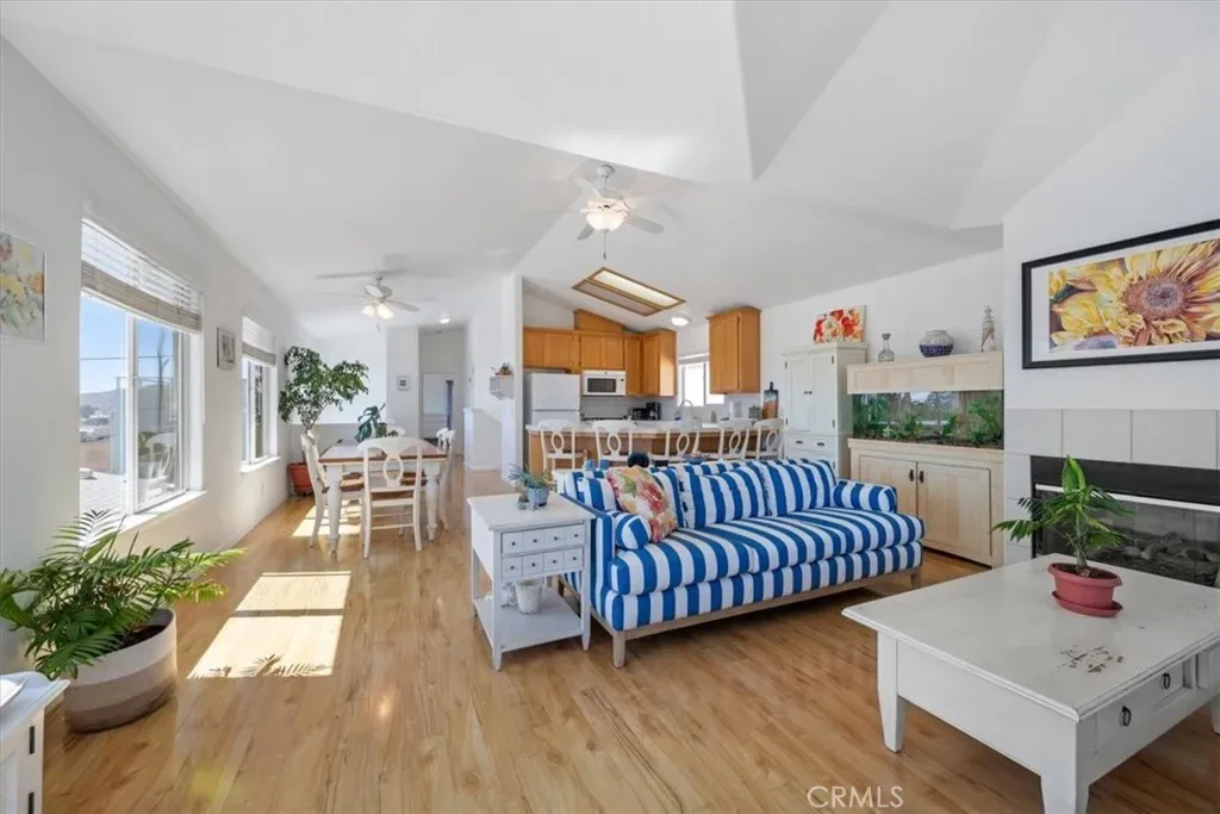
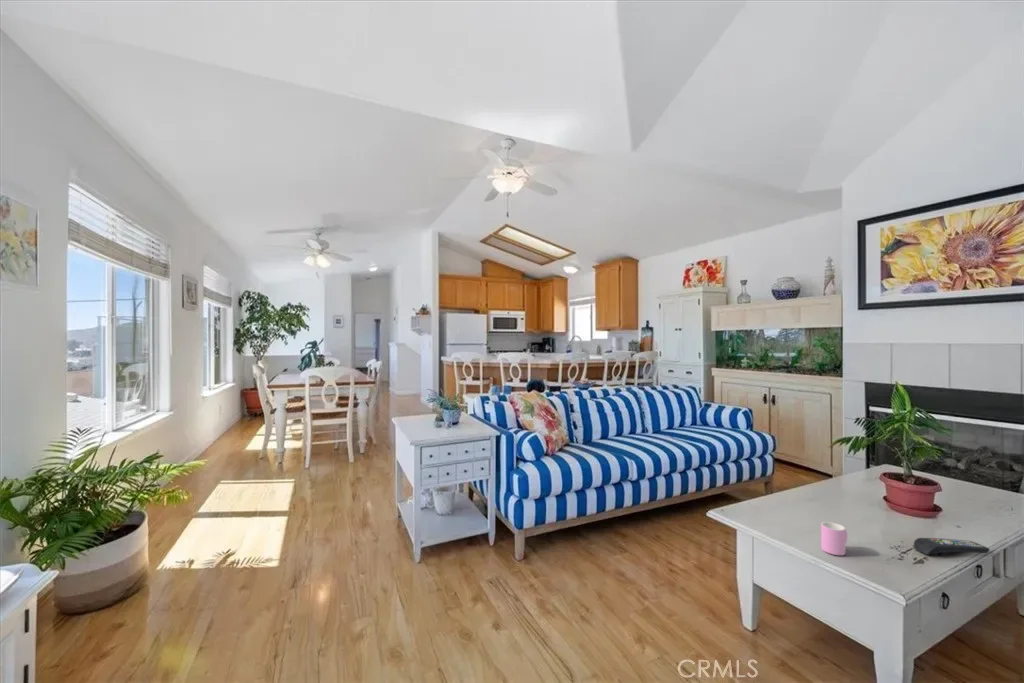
+ cup [820,521,848,556]
+ remote control [913,537,991,556]
